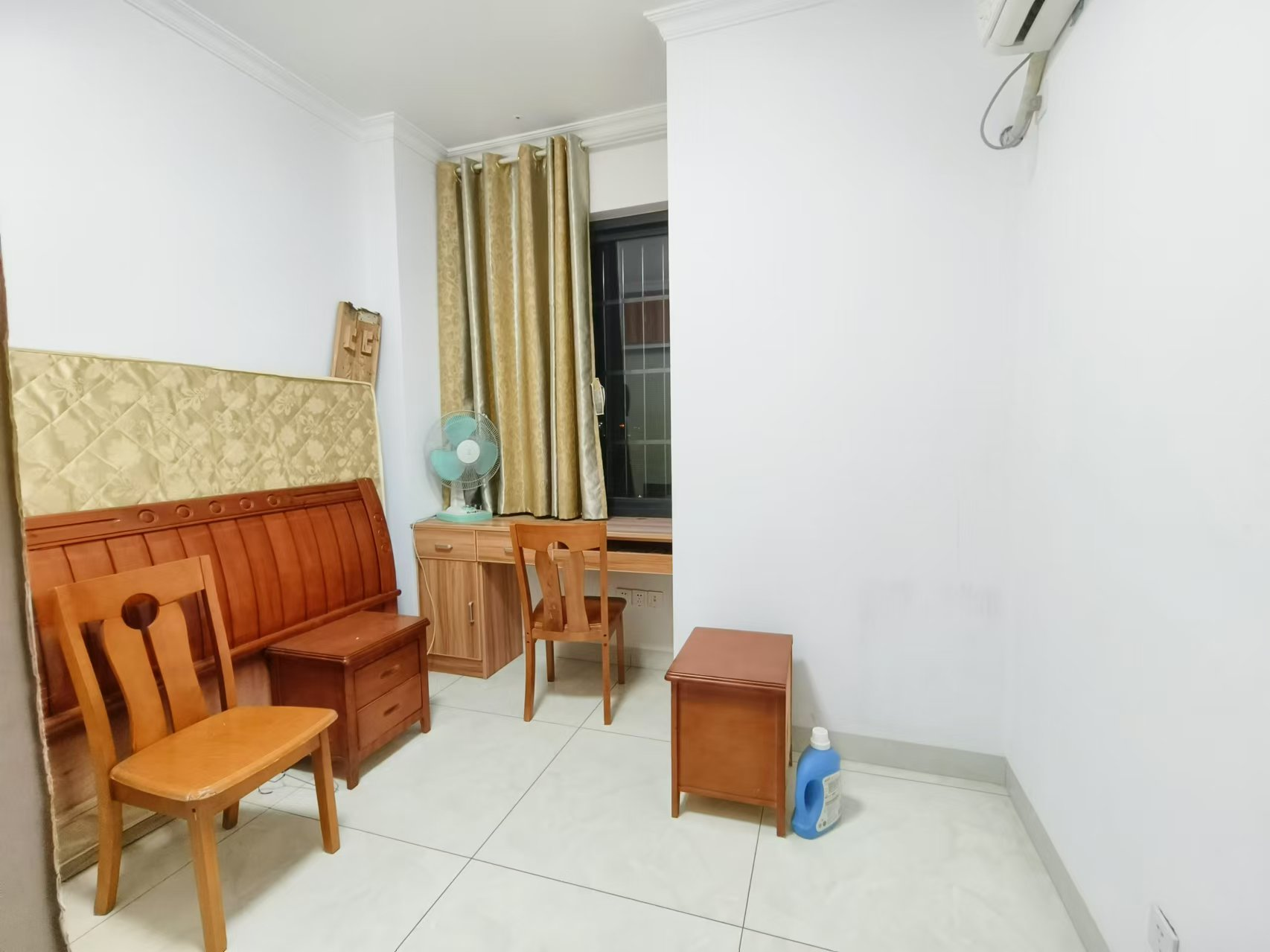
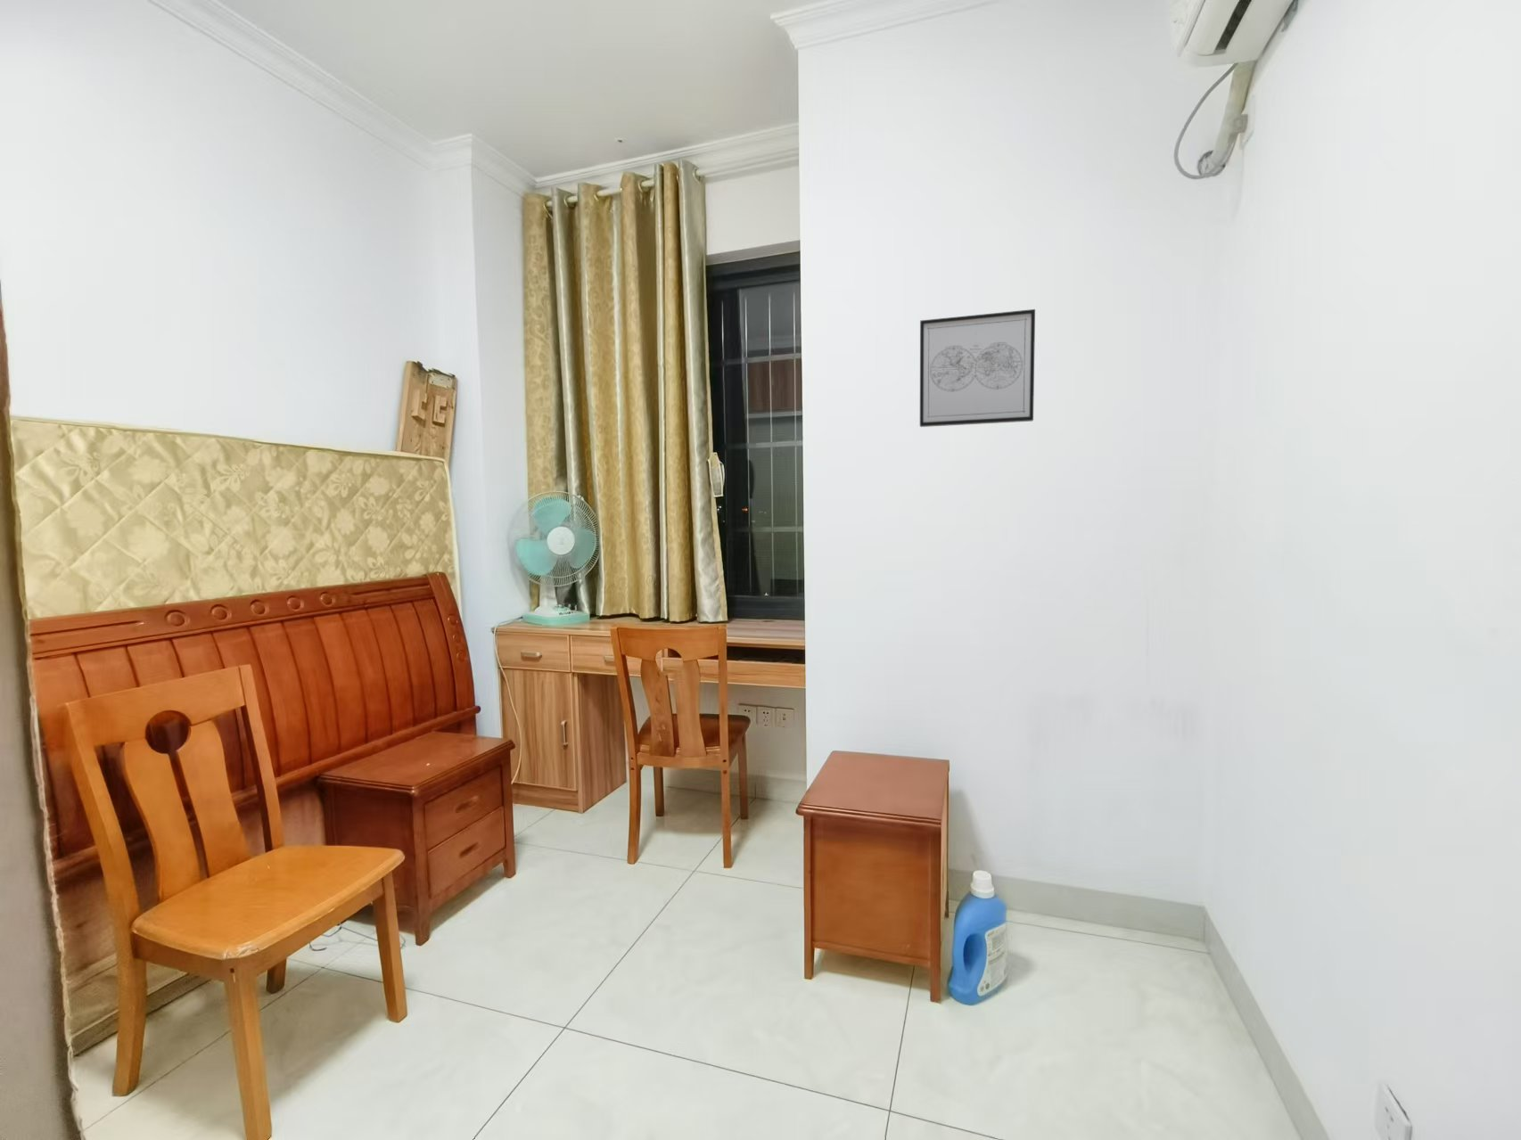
+ wall art [920,309,1036,428]
